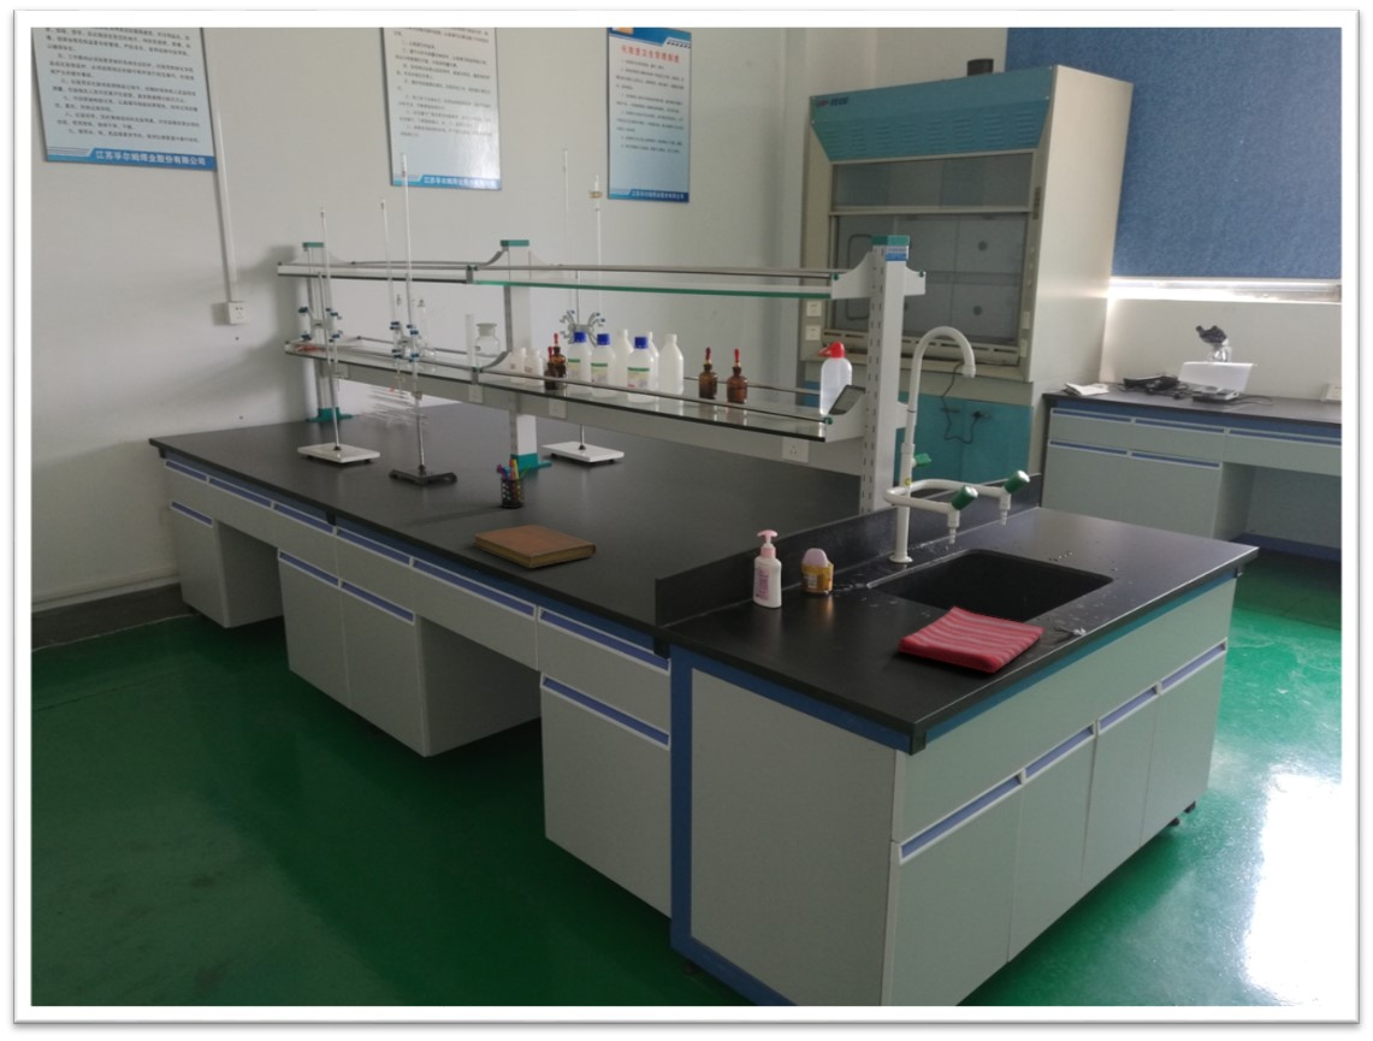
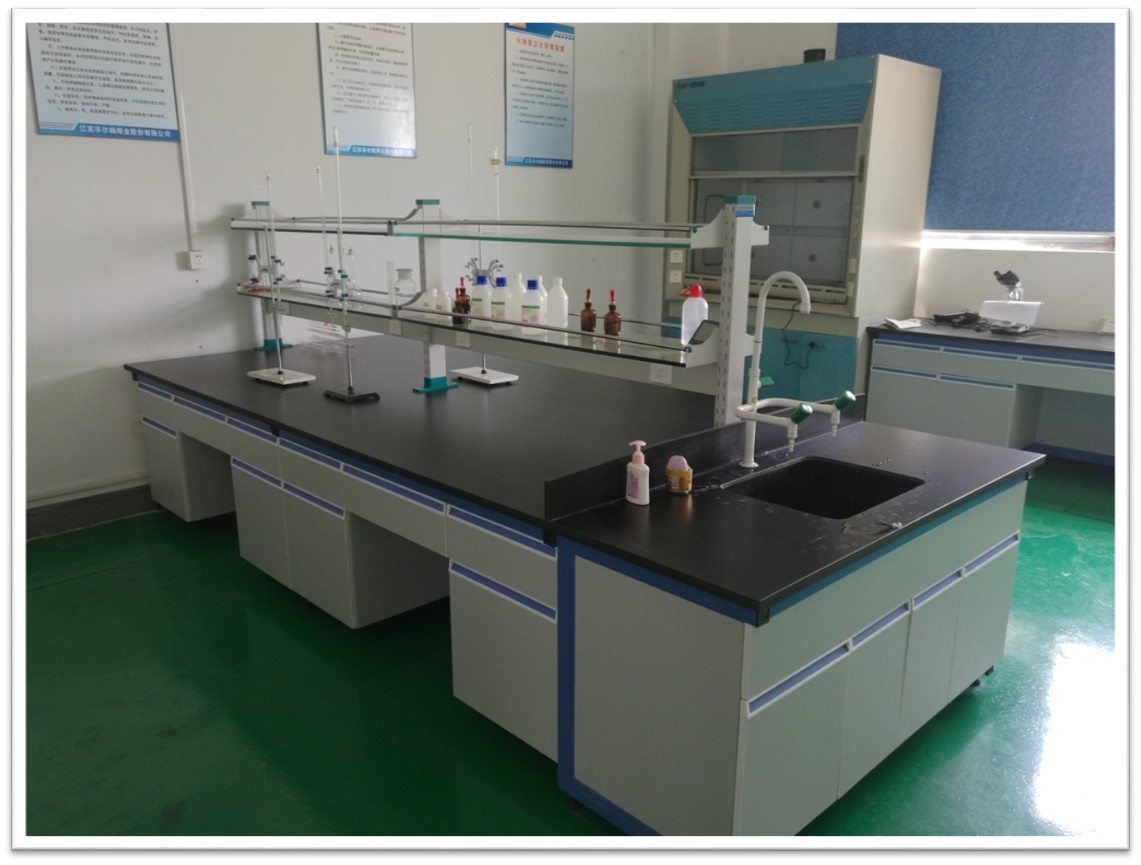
- dish towel [896,605,1046,674]
- notebook [472,524,598,569]
- pen holder [496,457,531,509]
